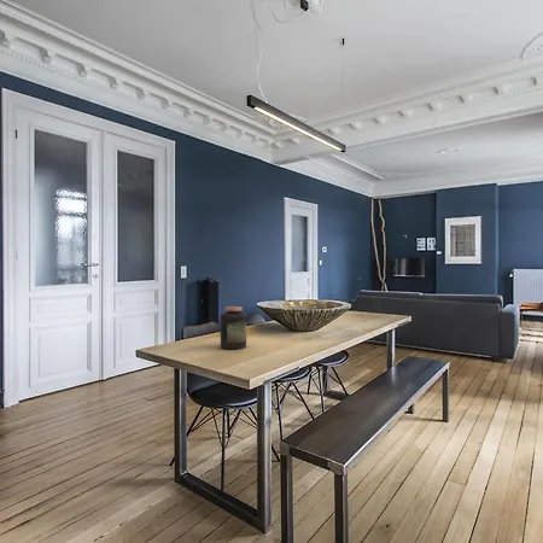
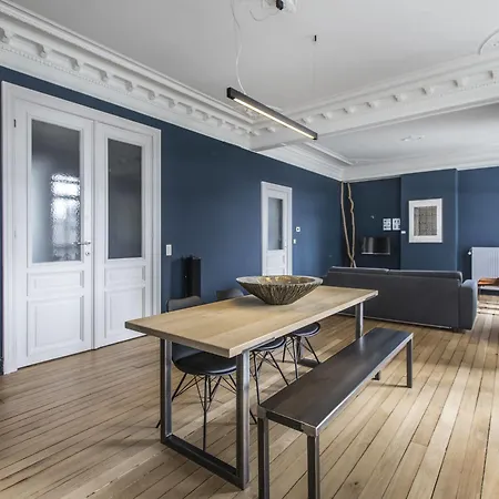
- jar [220,305,247,350]
